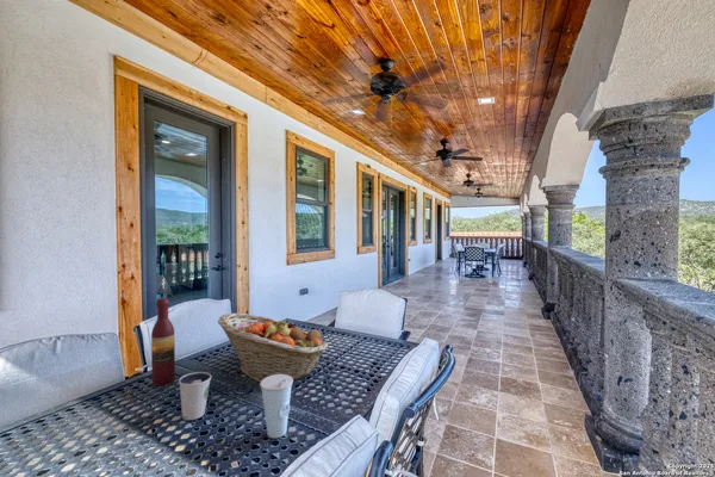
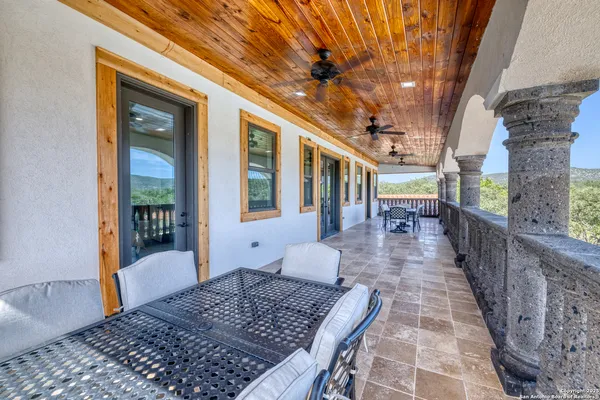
- wine bottle [150,297,176,388]
- dixie cup [178,371,212,421]
- cup [259,374,294,439]
- fruit basket [217,312,329,384]
